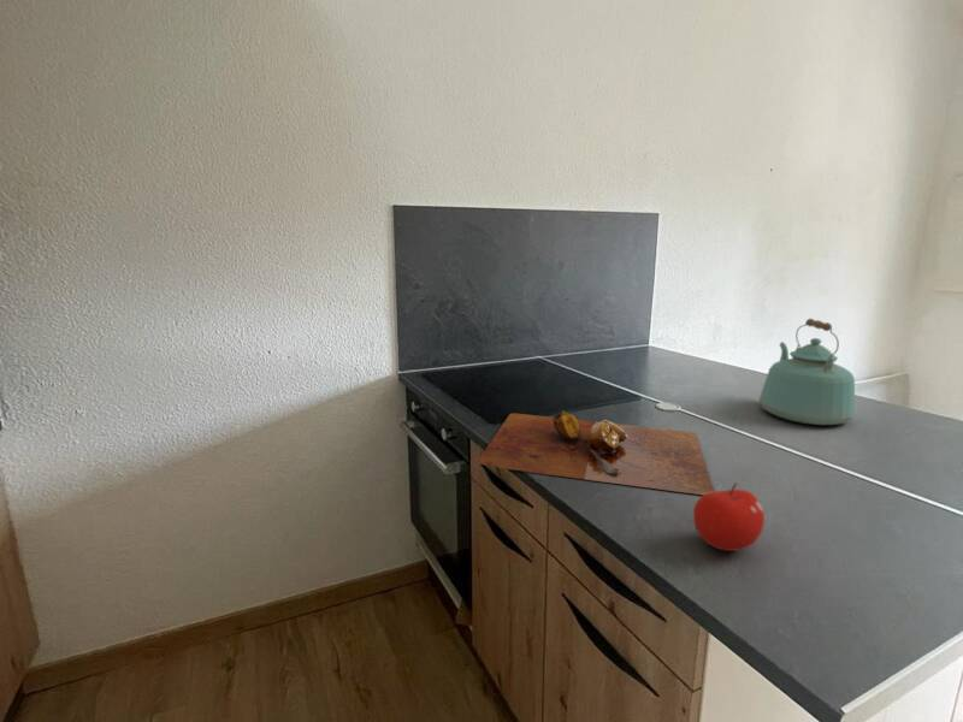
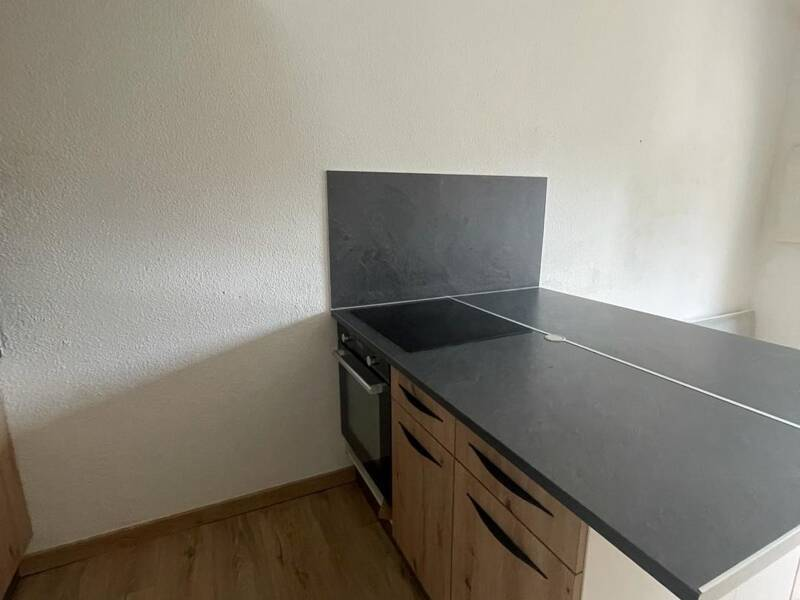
- cutting board [475,410,715,496]
- kettle [758,318,856,426]
- fruit [692,483,766,552]
